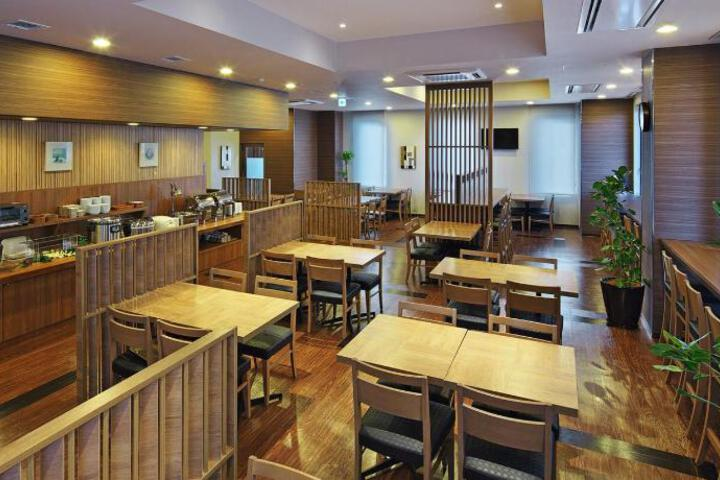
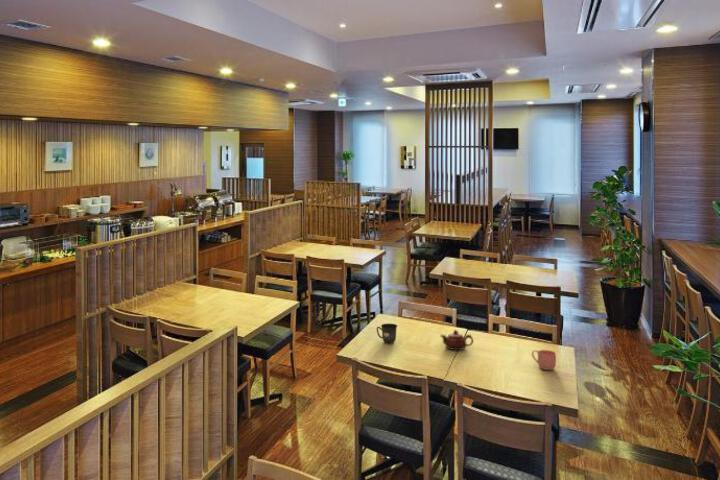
+ mug [531,349,557,371]
+ teapot [439,329,474,351]
+ mug [376,323,398,345]
